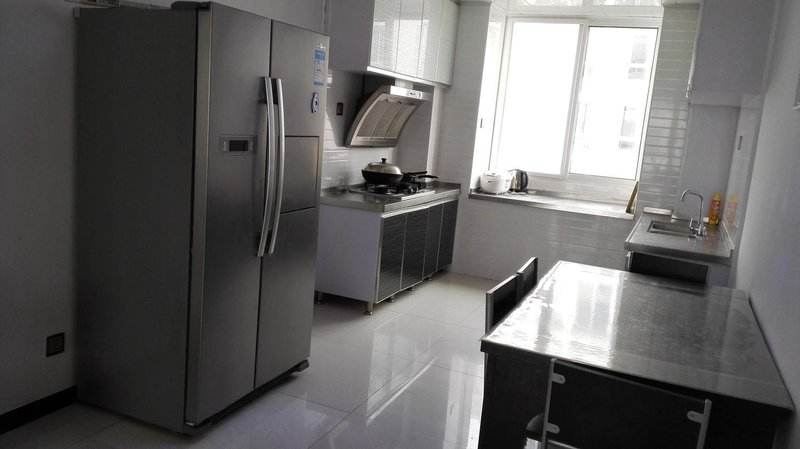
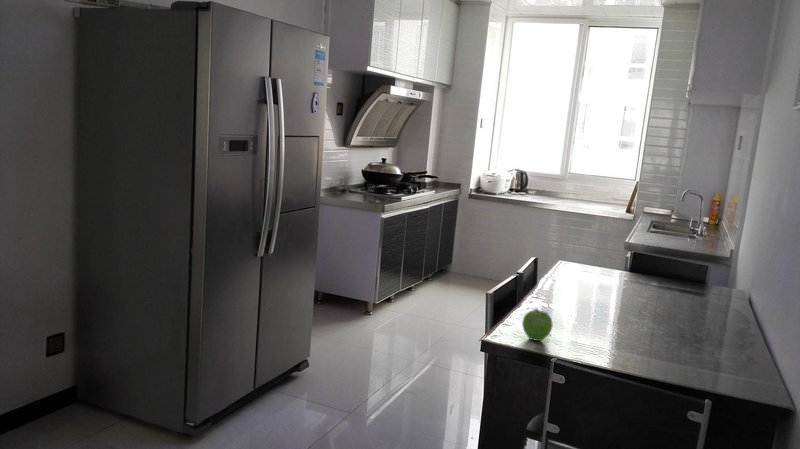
+ fruit [521,306,554,342]
